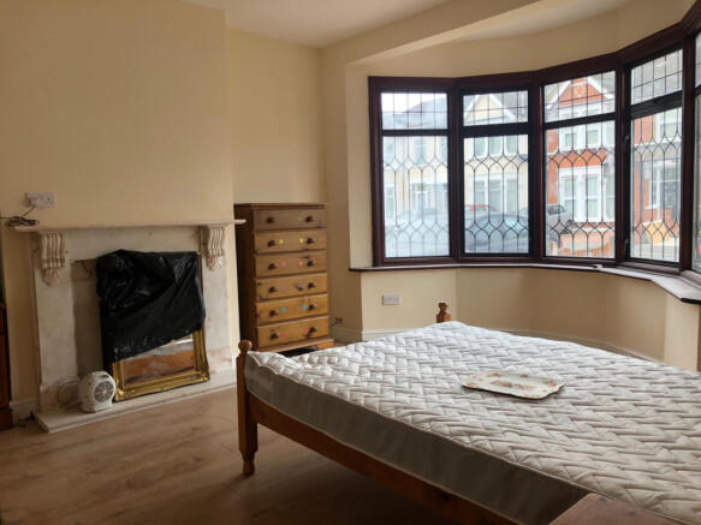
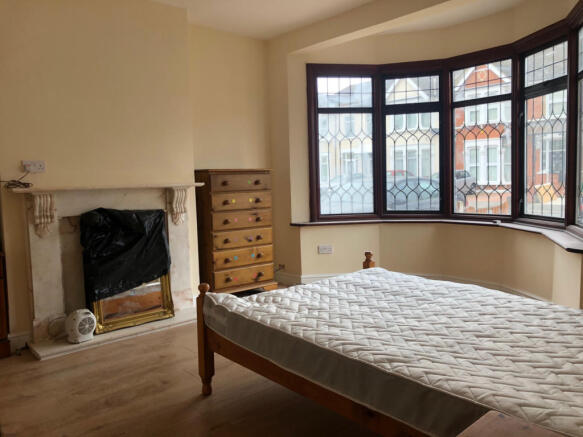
- serving tray [459,369,565,400]
